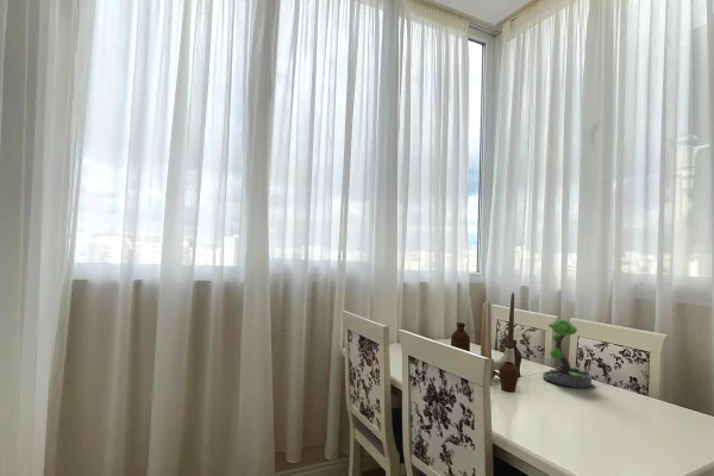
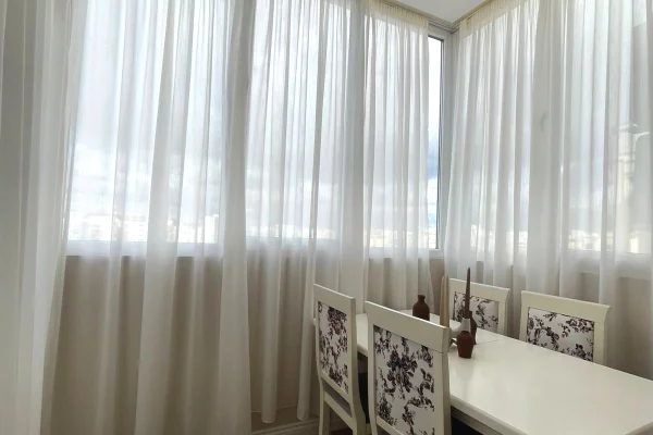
- plant [541,319,593,389]
